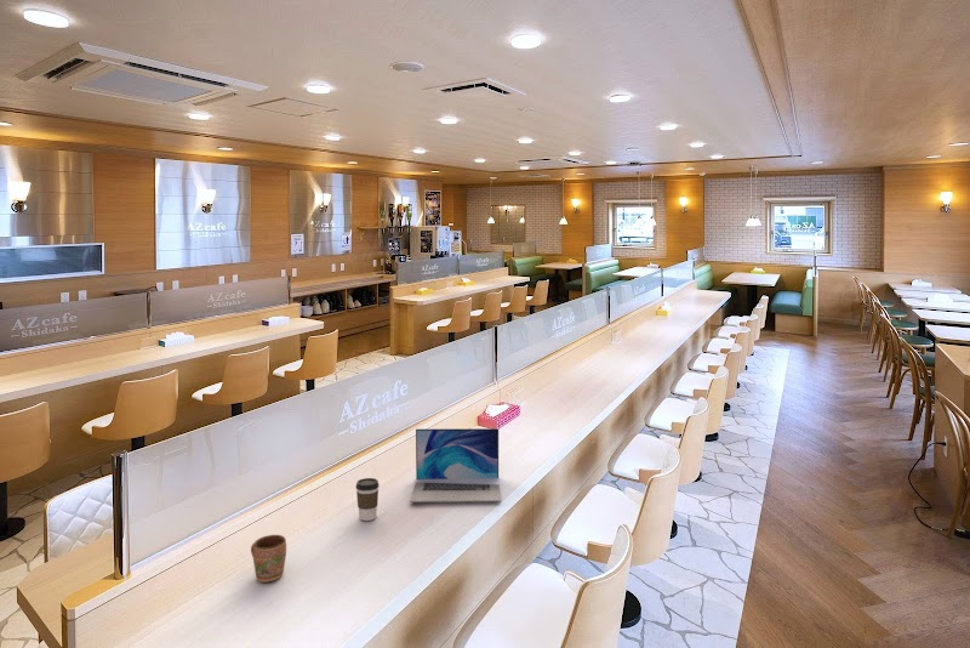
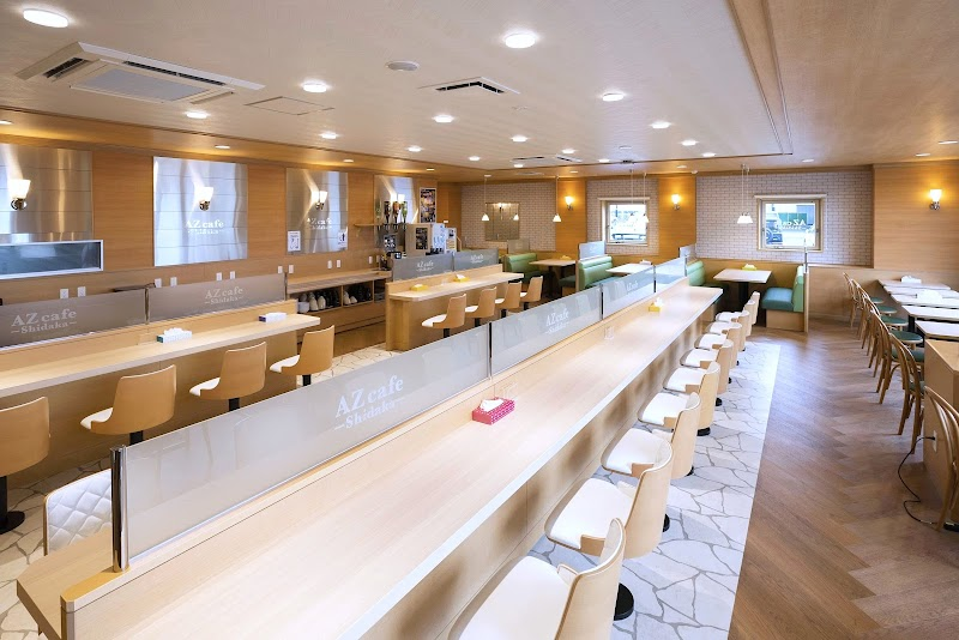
- laptop [409,427,502,504]
- coffee cup [355,477,381,522]
- mug [250,534,287,584]
